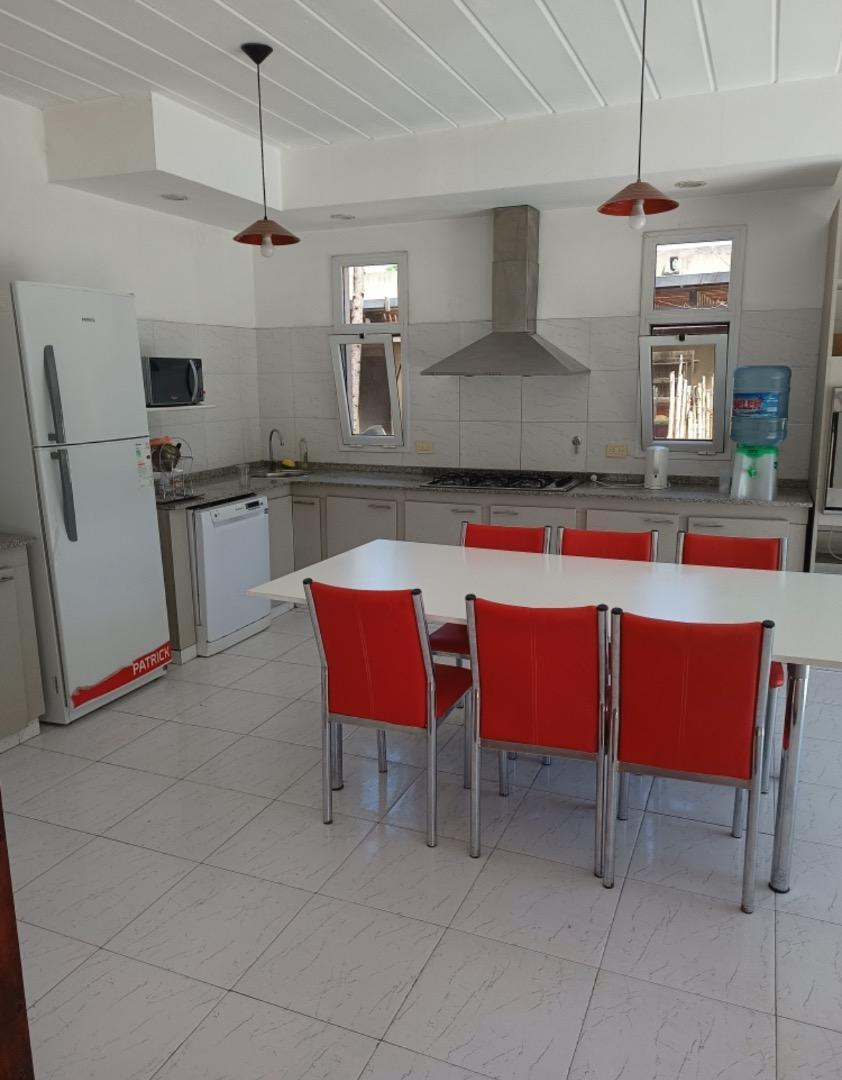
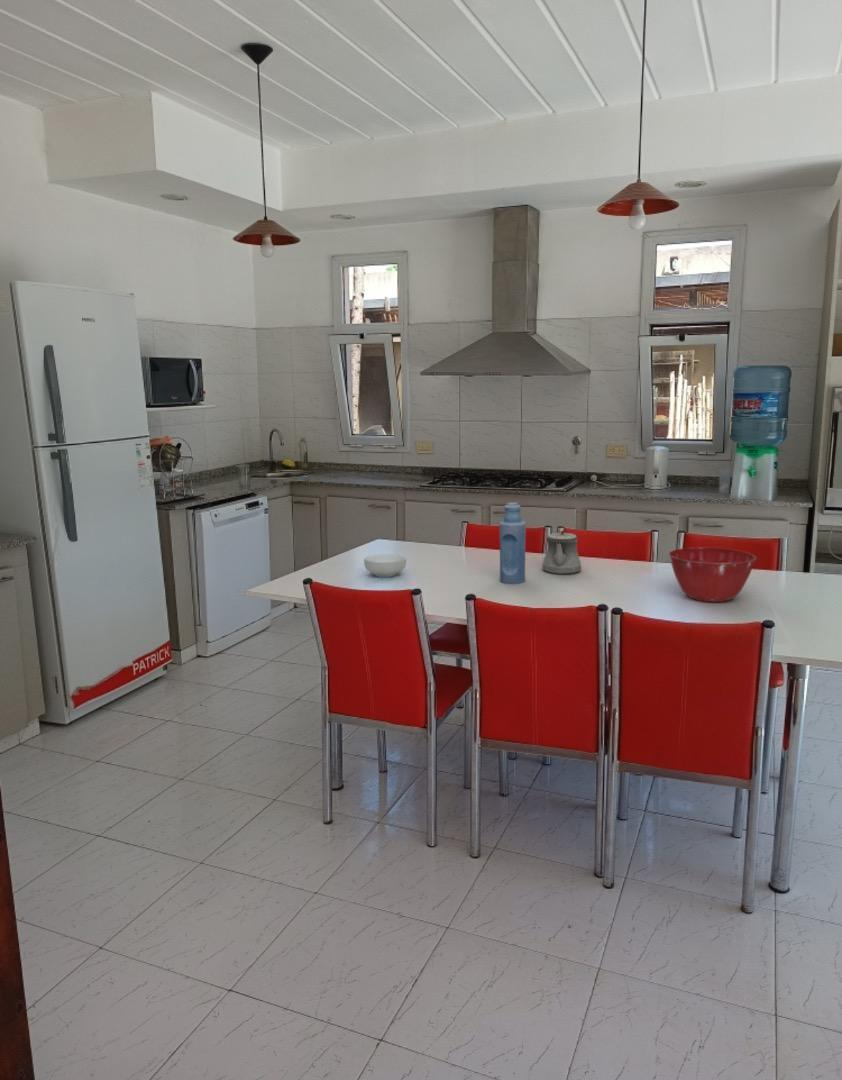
+ teapot [541,530,582,576]
+ cereal bowl [363,553,407,578]
+ bottle [499,502,527,585]
+ mixing bowl [668,546,757,603]
